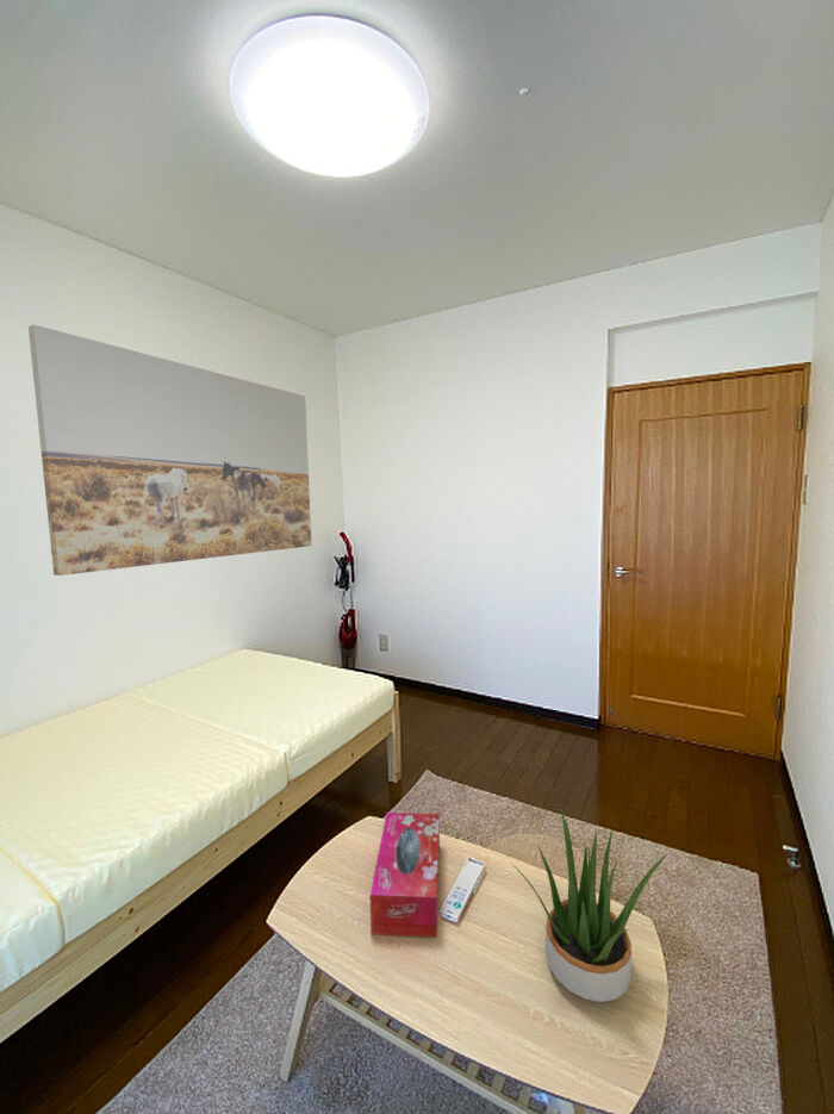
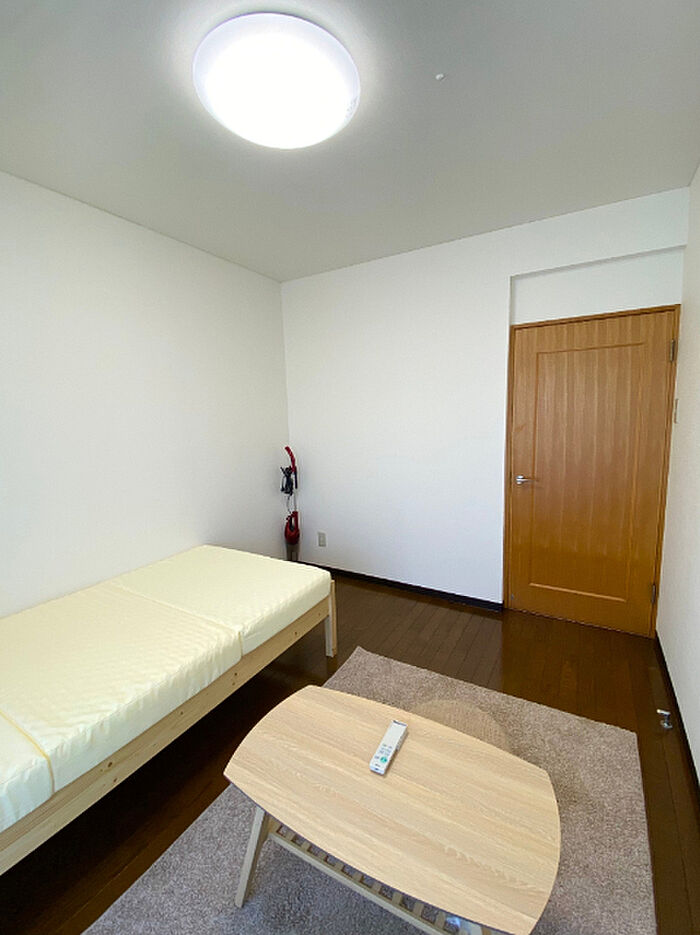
- potted plant [510,807,668,1003]
- wall art [27,323,312,577]
- tissue box [368,811,441,939]
